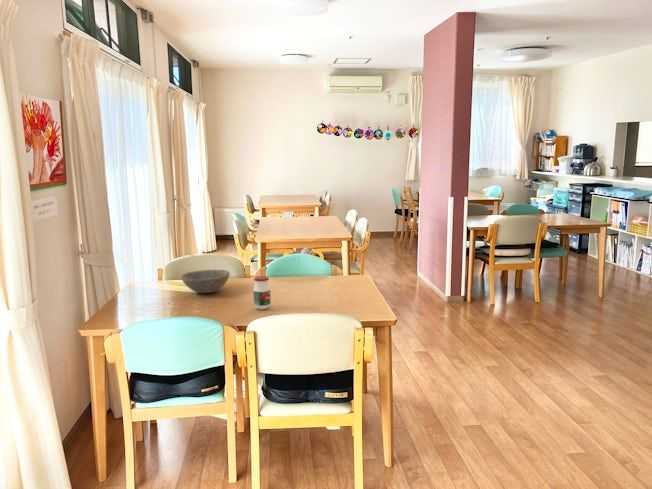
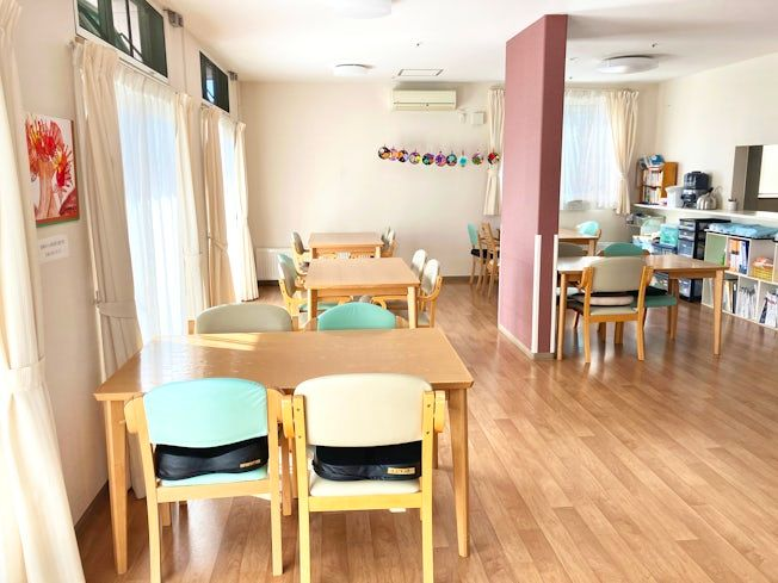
- jar [252,275,272,311]
- bowl [180,269,231,294]
